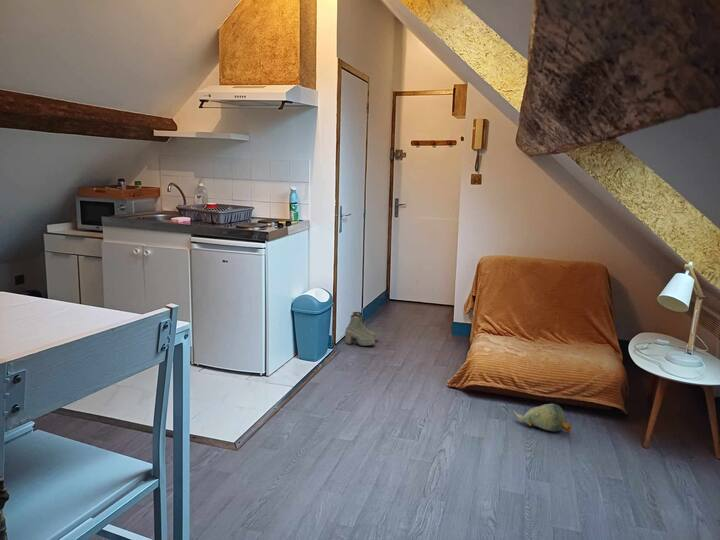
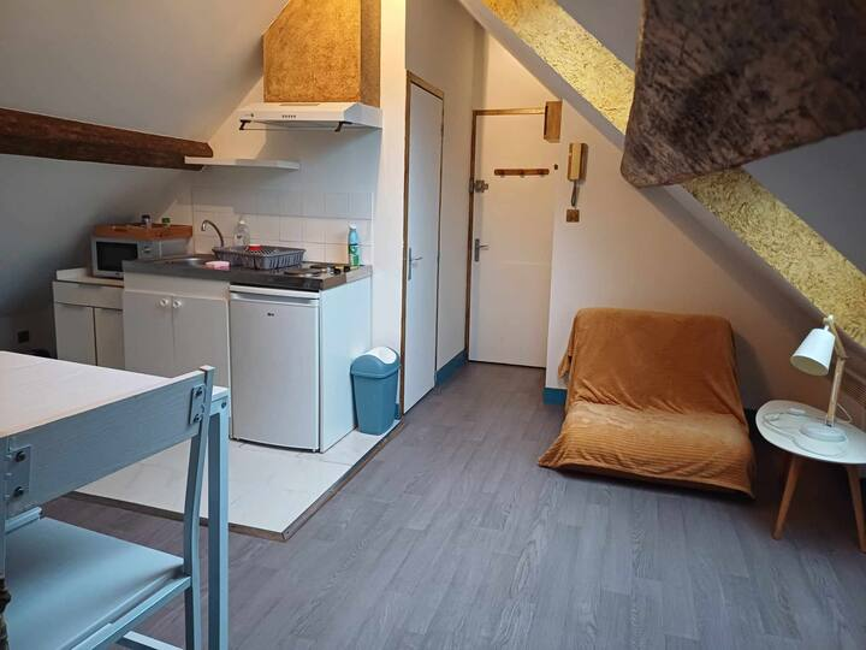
- boots [344,311,379,347]
- plush toy [513,403,572,434]
